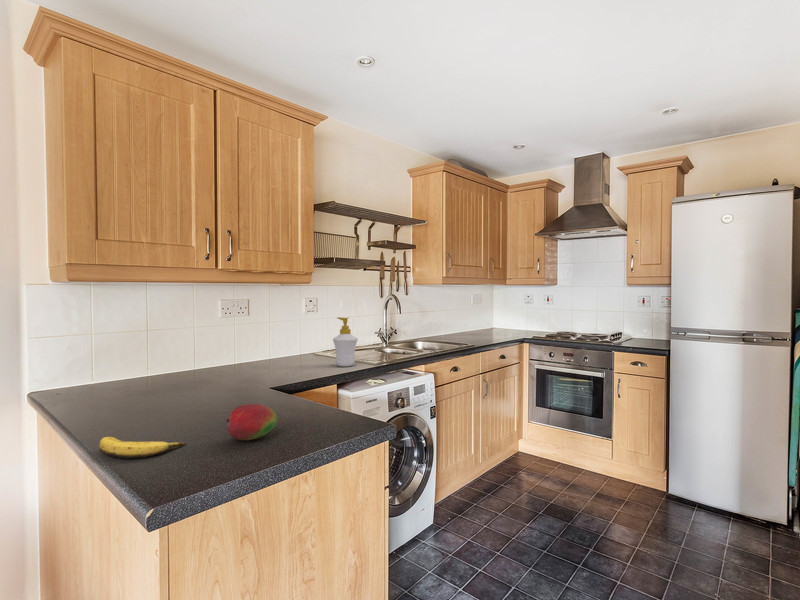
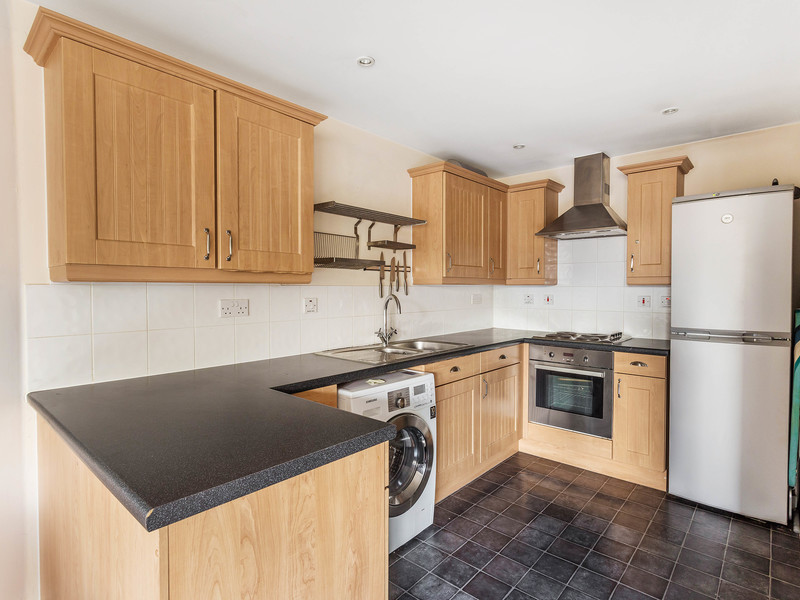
- soap bottle [332,316,359,368]
- fruit [225,403,278,441]
- banana [98,436,187,460]
